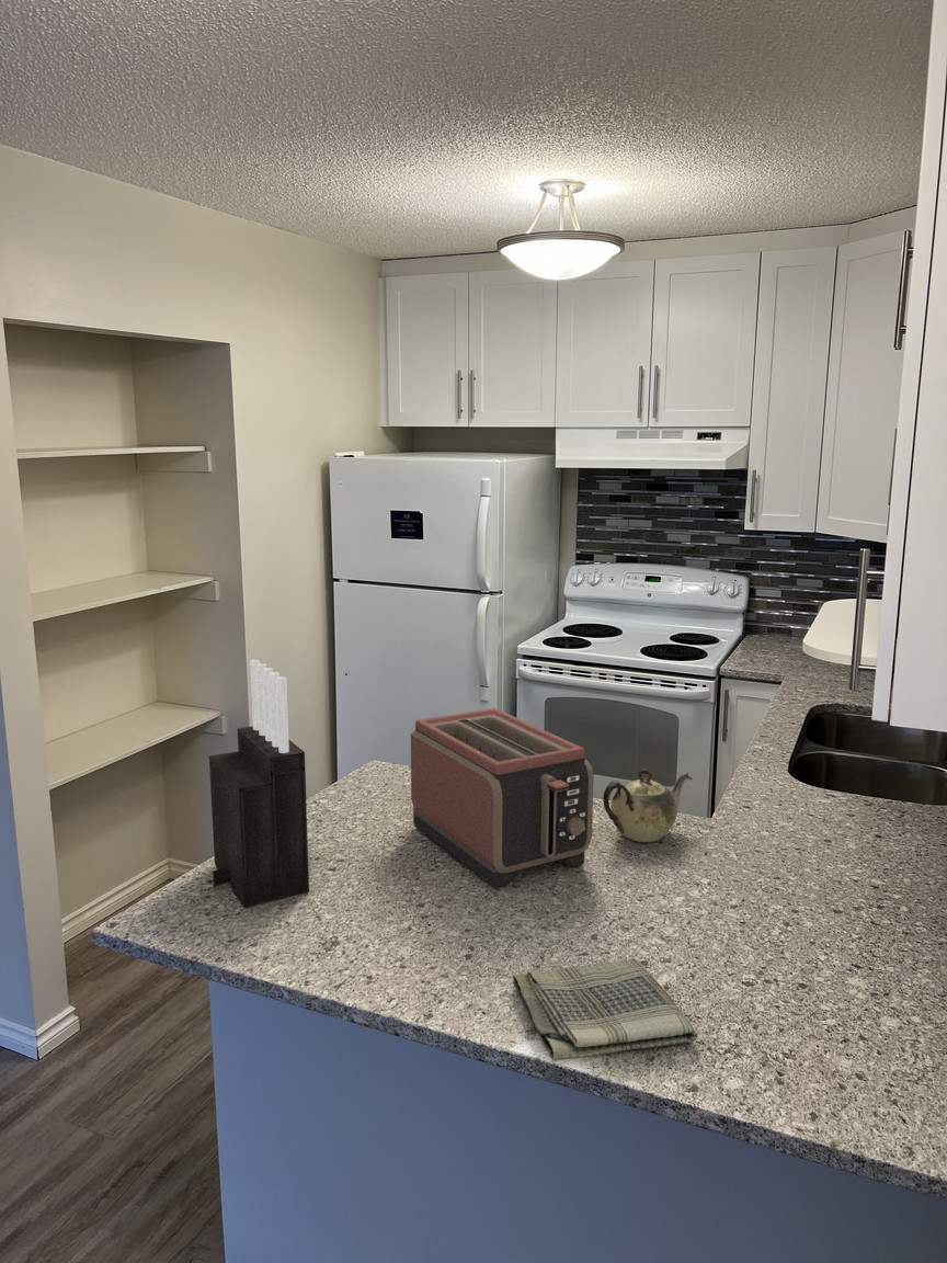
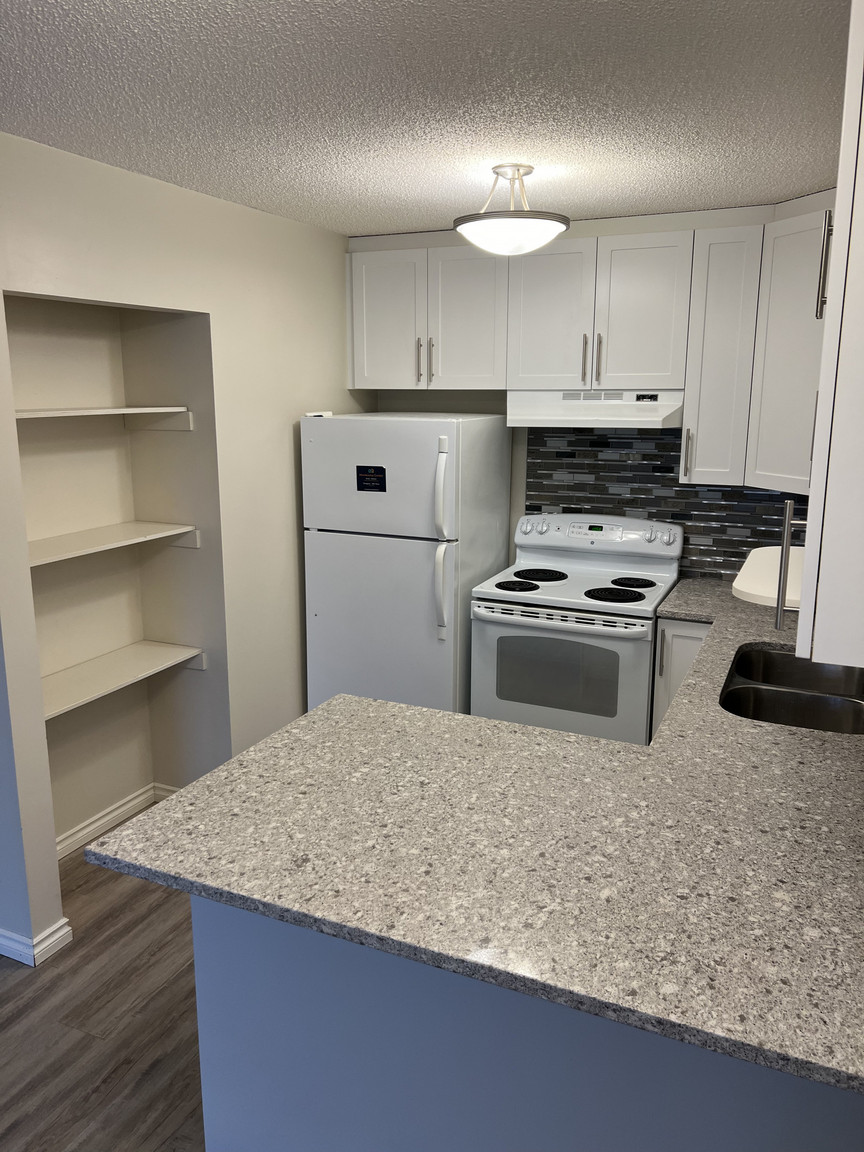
- toaster [410,707,595,888]
- teapot [602,769,693,843]
- knife block [208,659,310,909]
- dish towel [512,957,699,1061]
